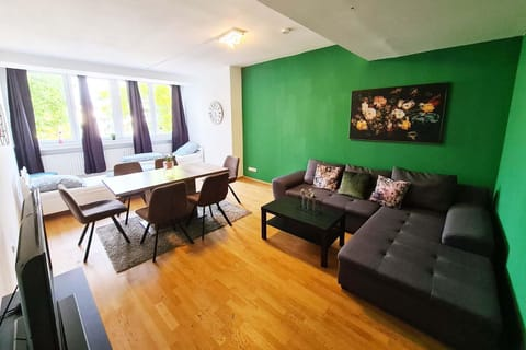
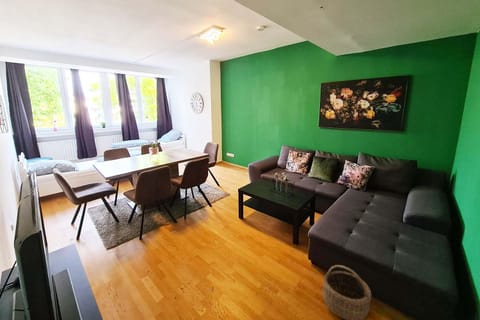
+ wicker basket [322,264,372,320]
